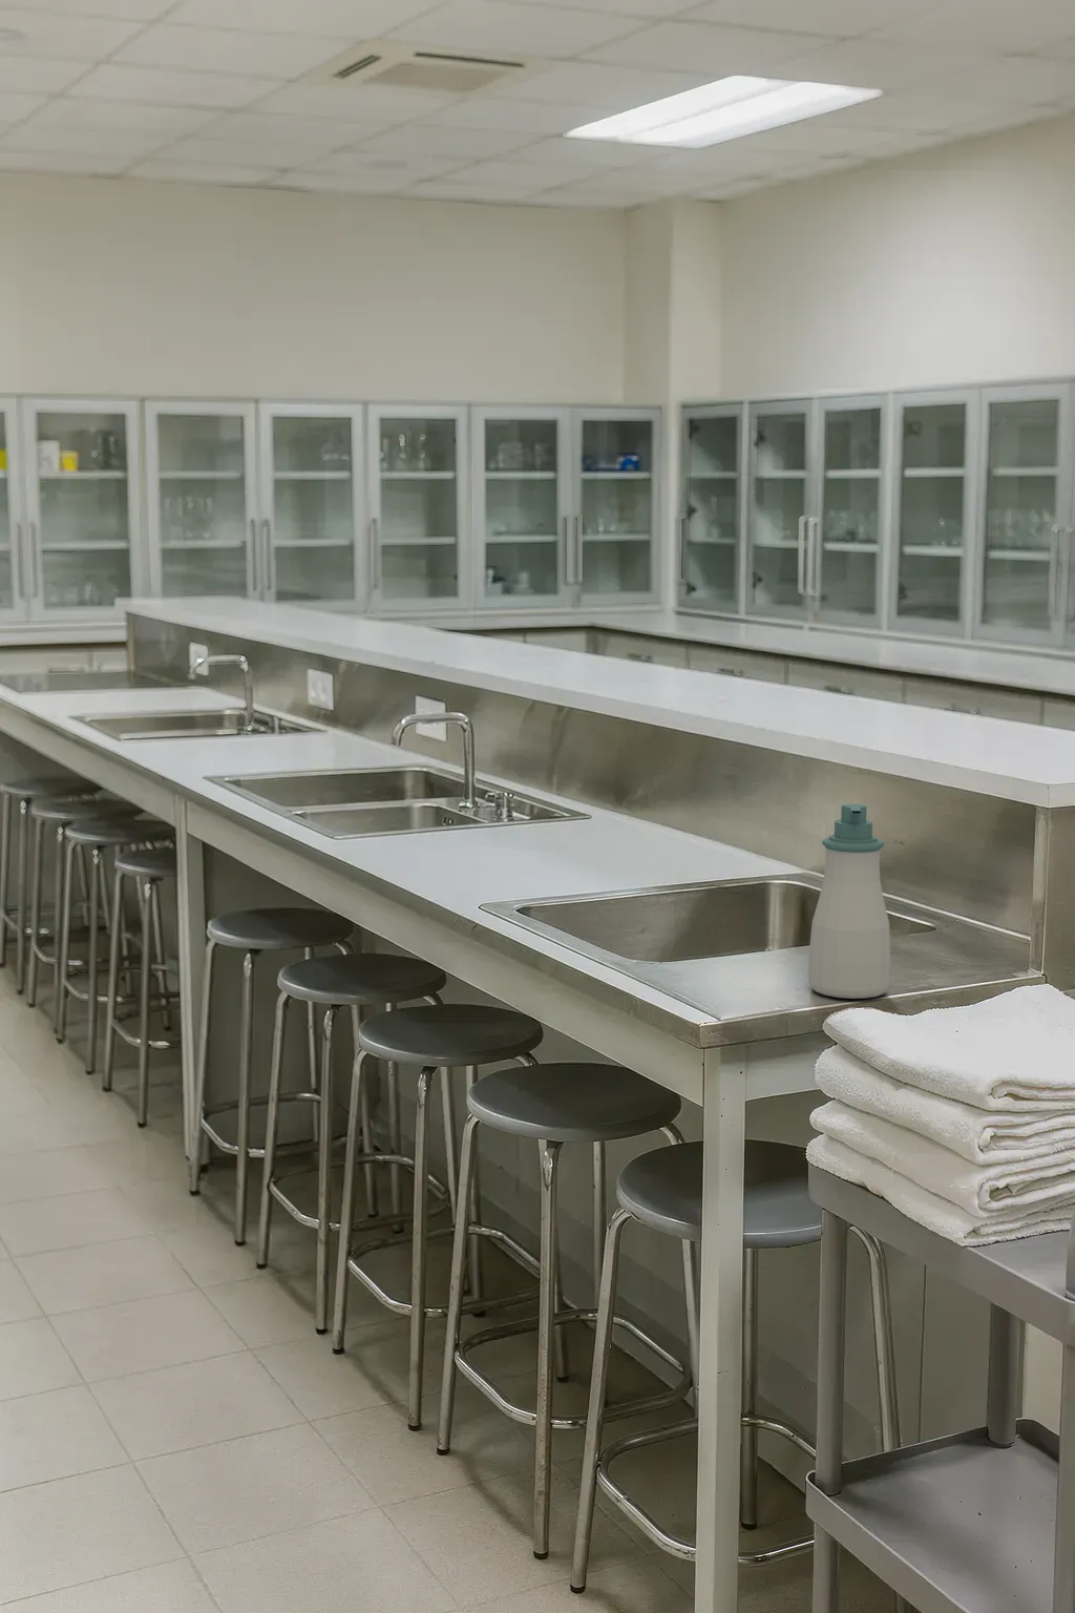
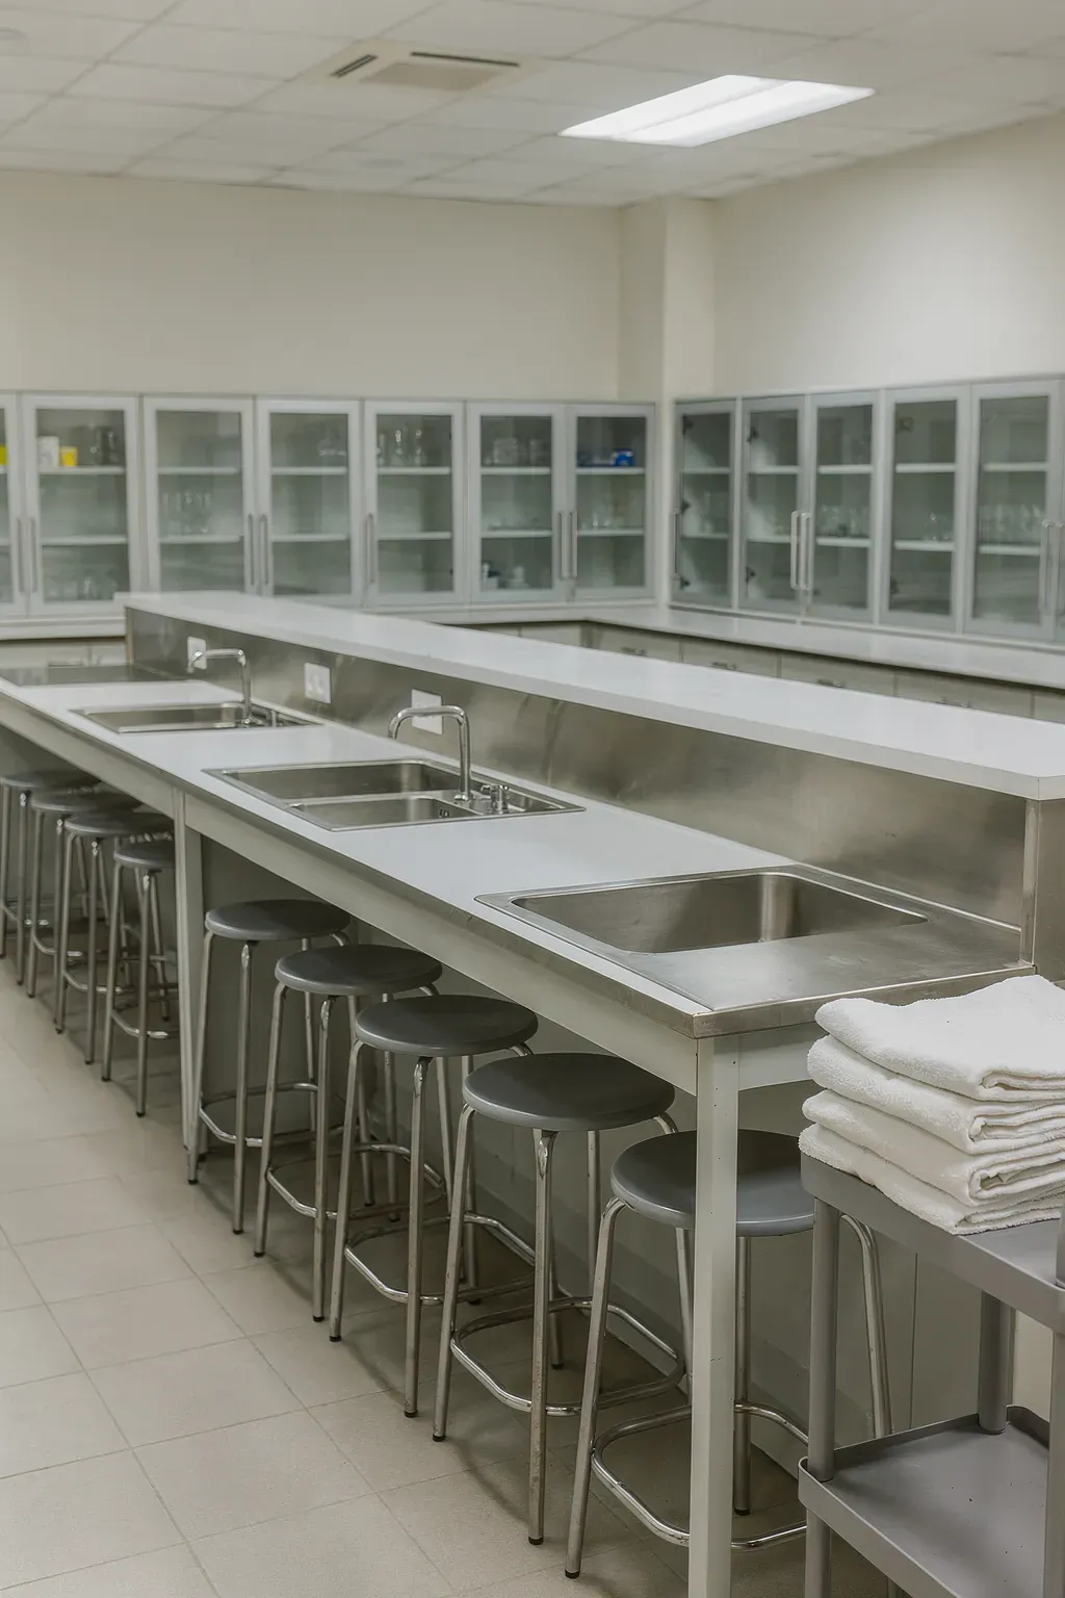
- soap bottle [807,803,891,1000]
